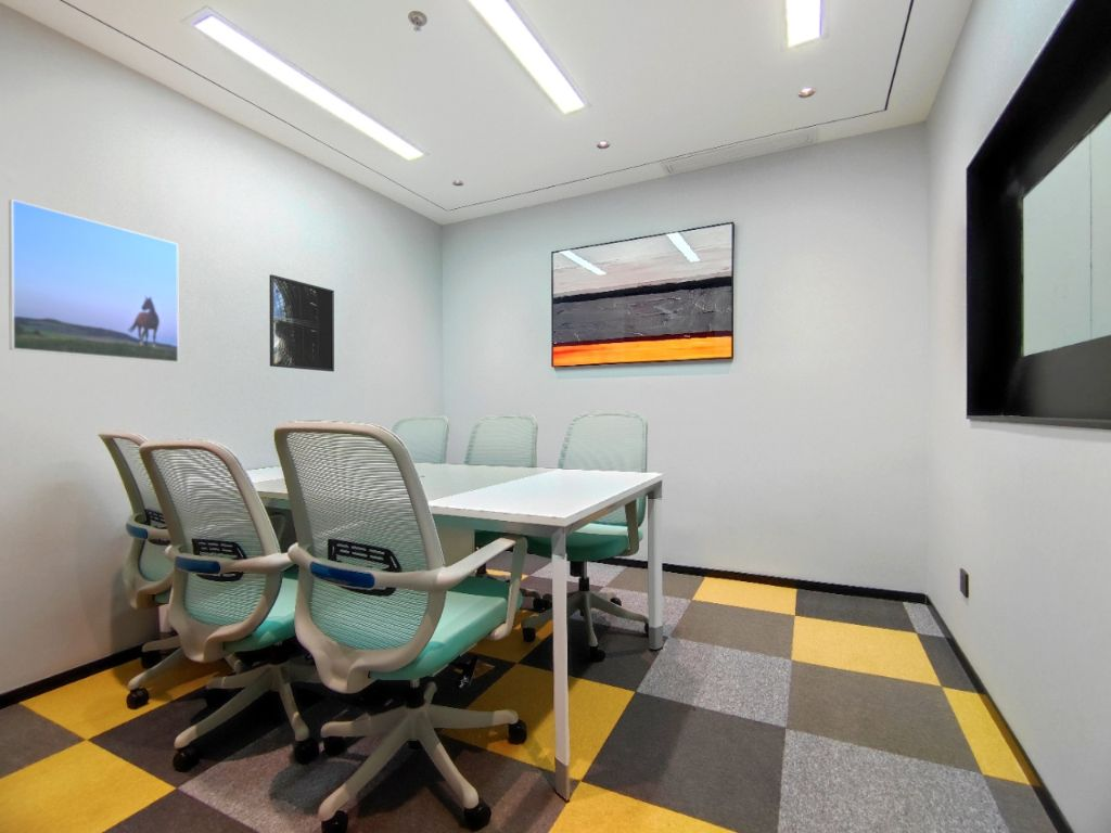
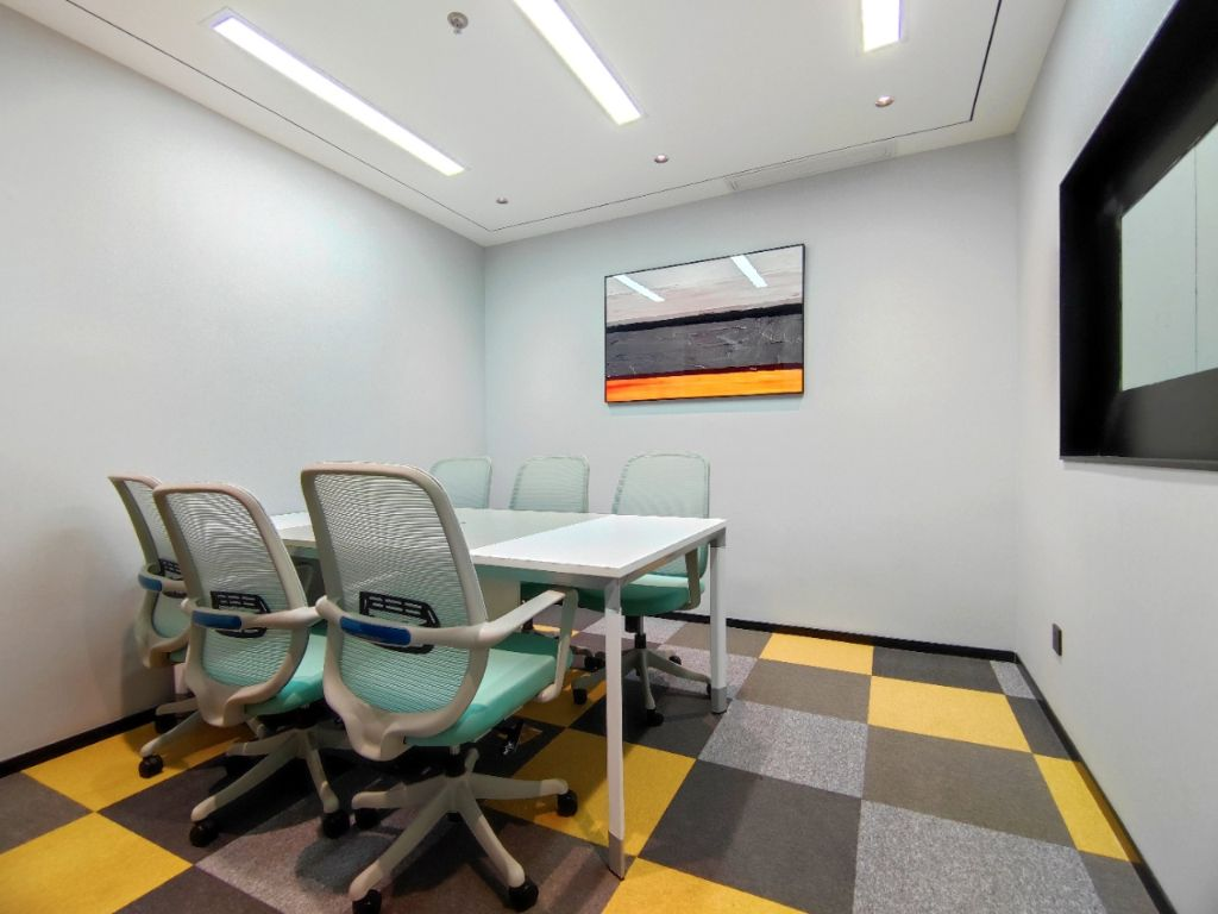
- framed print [8,198,180,364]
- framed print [268,273,335,373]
